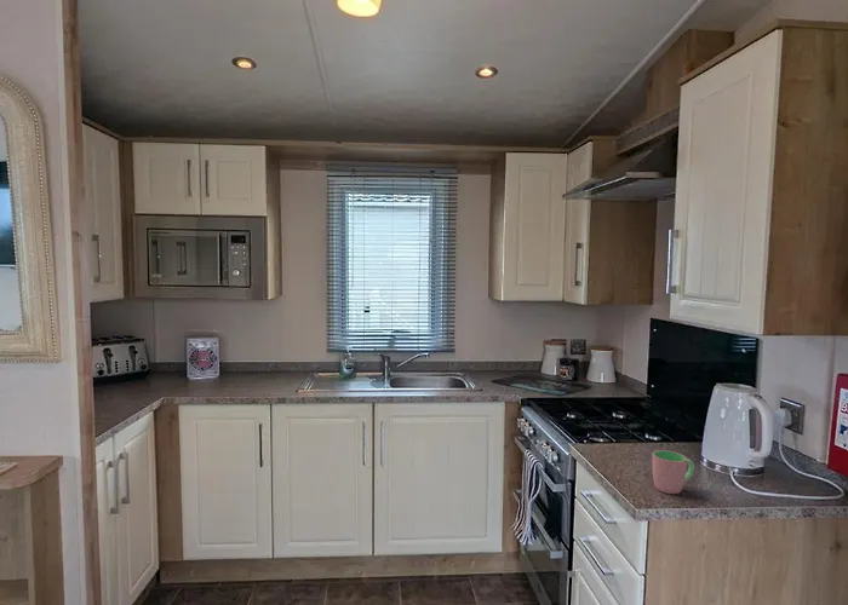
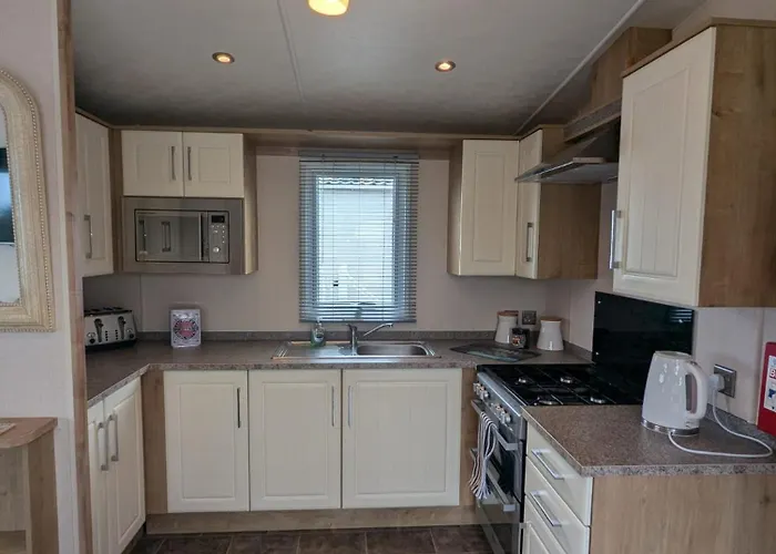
- cup [652,449,695,495]
